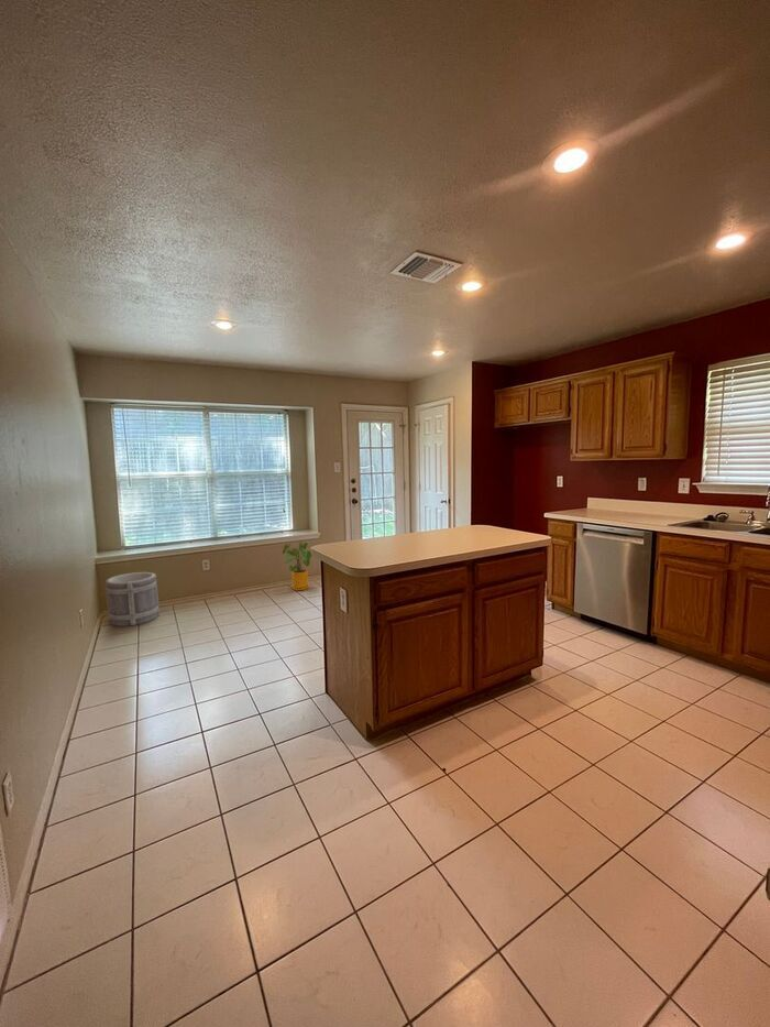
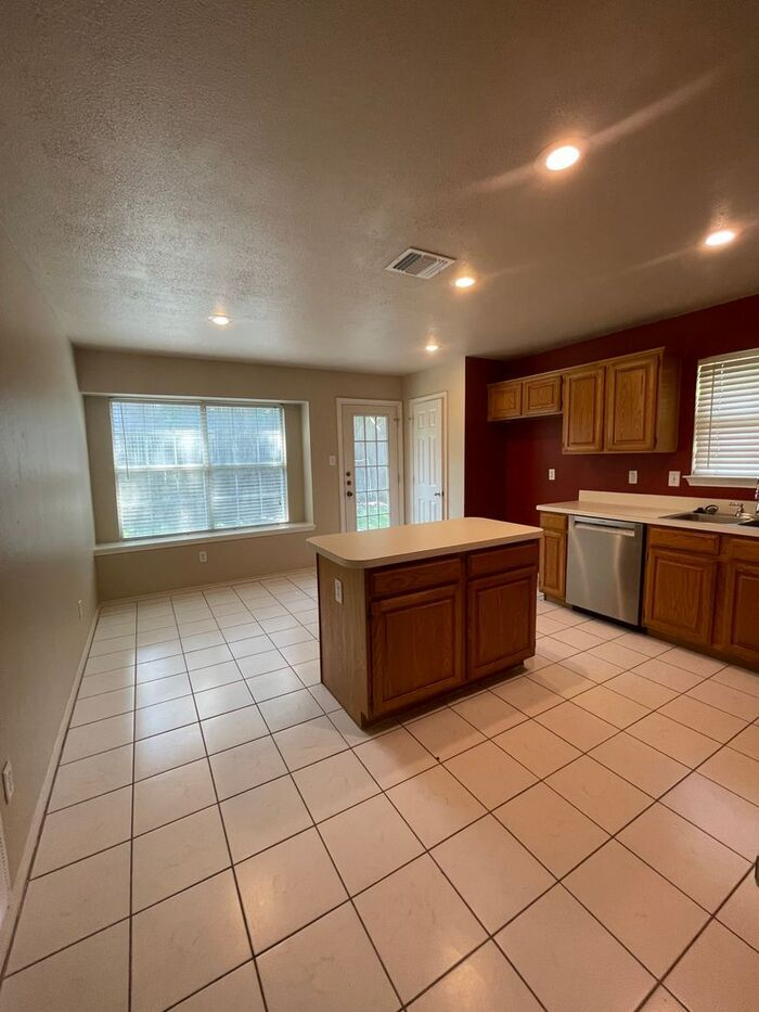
- house plant [282,540,312,591]
- bucket [105,571,161,627]
